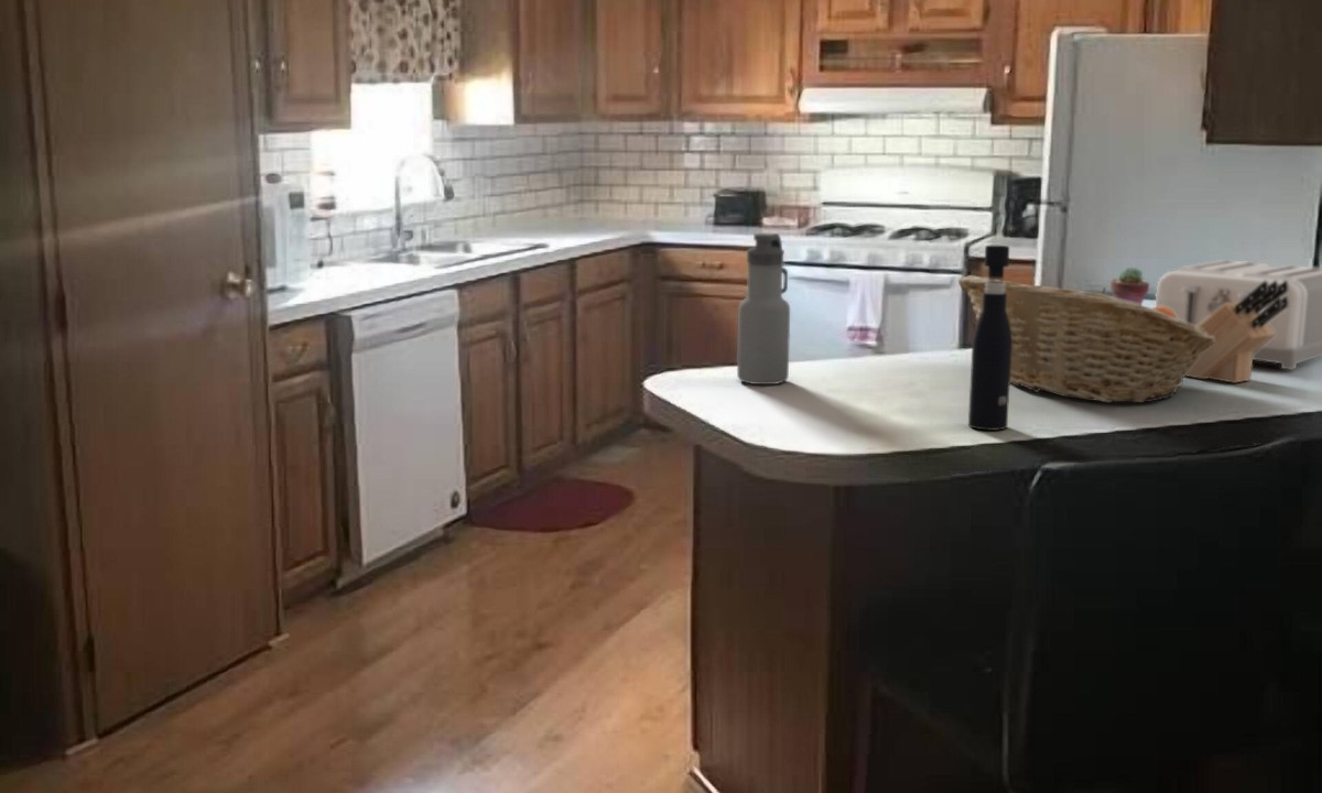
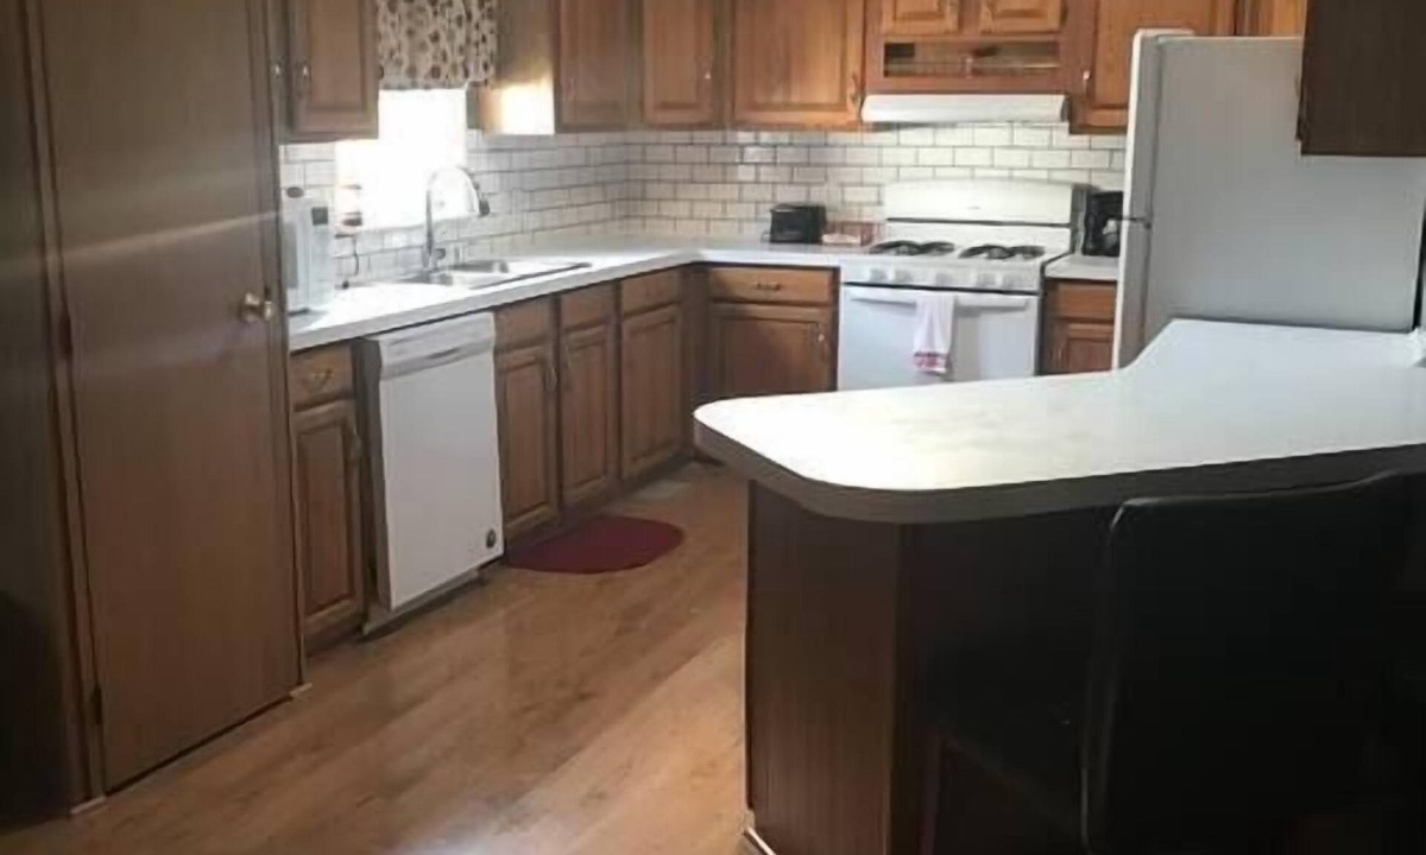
- knife block [1185,280,1289,384]
- potted succulent [1109,265,1150,305]
- toaster [1155,259,1322,371]
- pepper grinder [967,245,1012,432]
- water bottle [736,231,791,385]
- fruit basket [957,274,1215,404]
